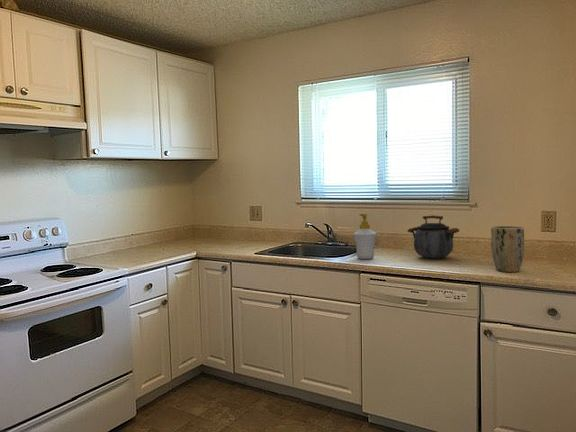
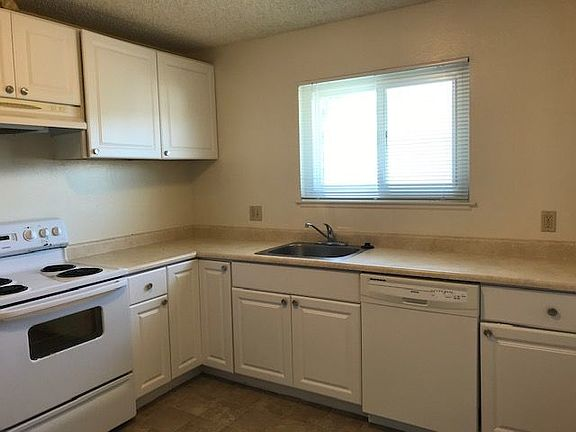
- kettle [407,214,460,259]
- soap bottle [352,212,378,260]
- plant pot [490,225,525,273]
